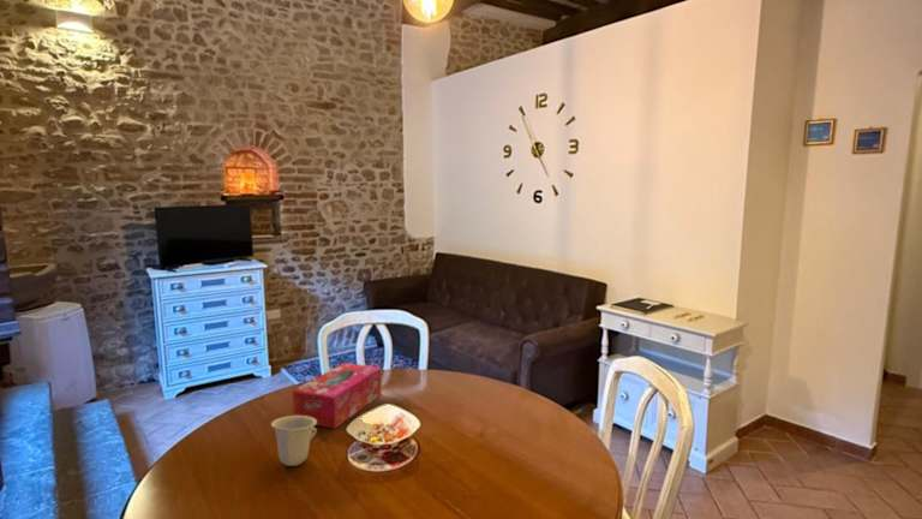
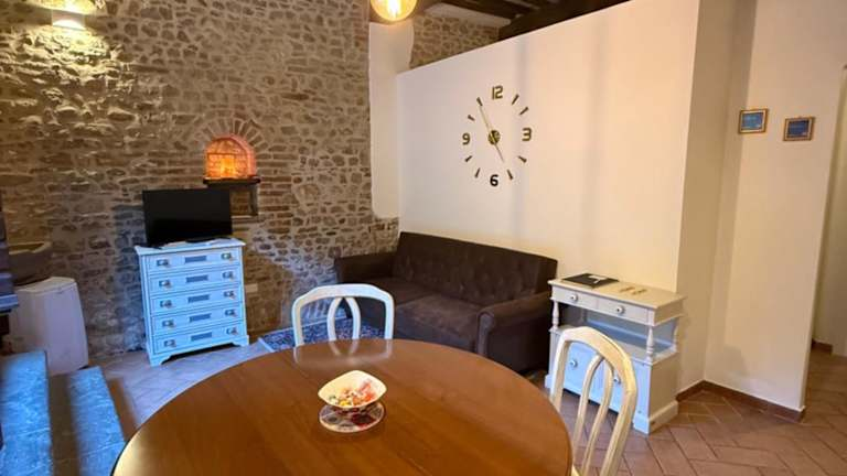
- tissue box [292,362,382,430]
- cup [270,414,318,467]
